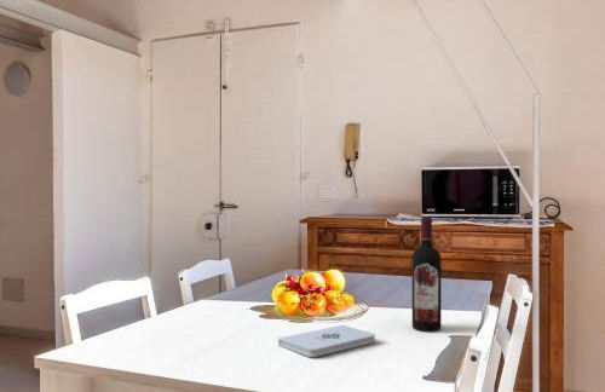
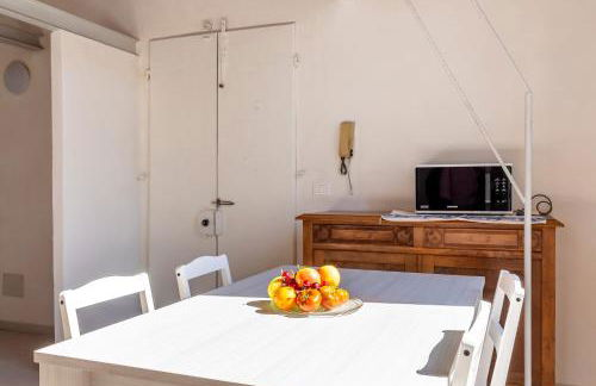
- notepad [277,324,376,358]
- wine bottle [411,215,443,333]
